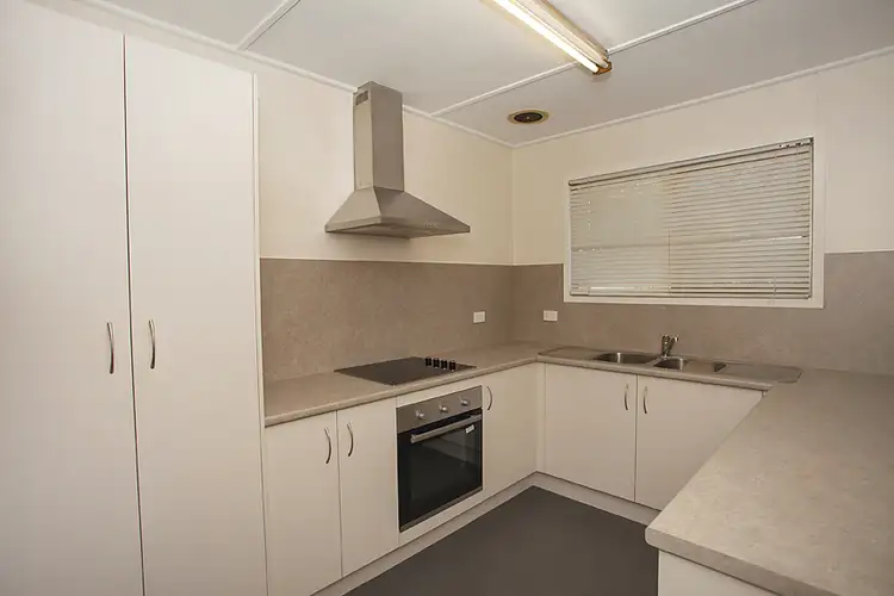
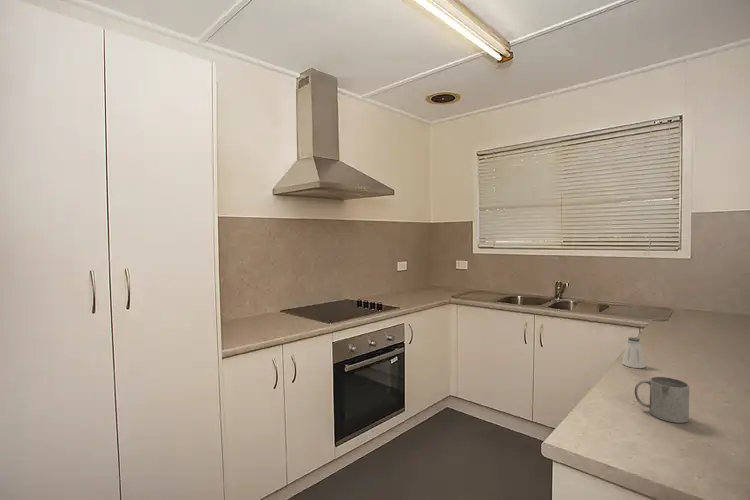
+ mug [634,376,690,424]
+ saltshaker [621,336,646,369]
